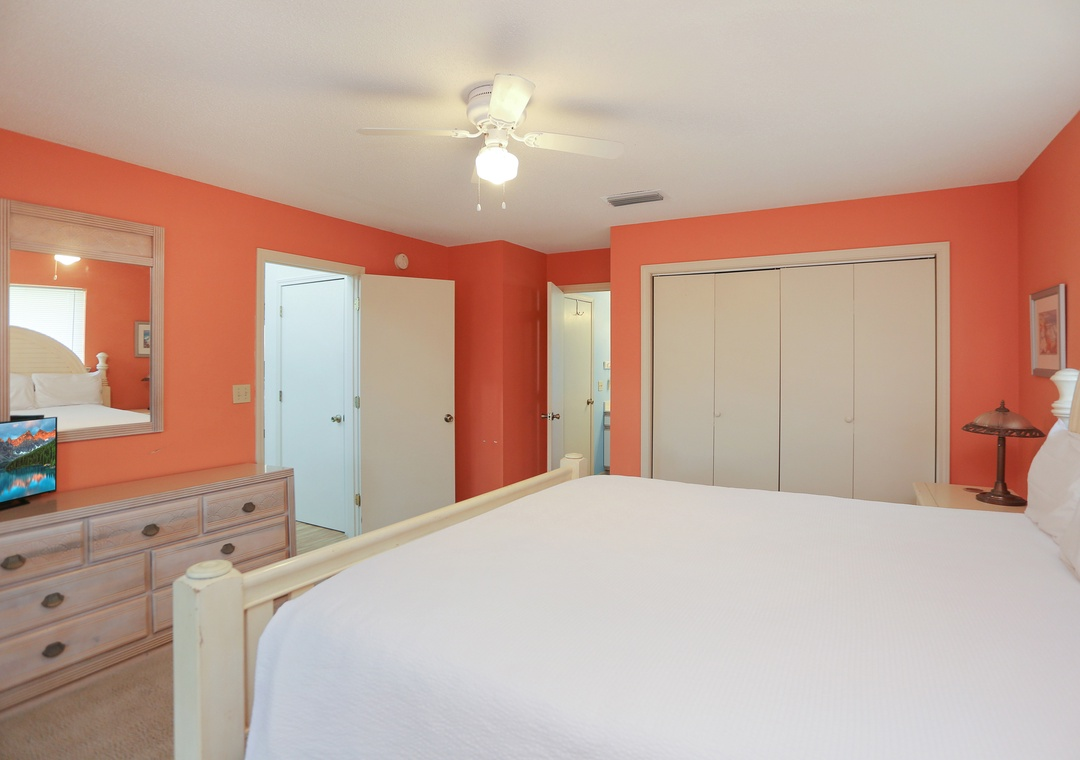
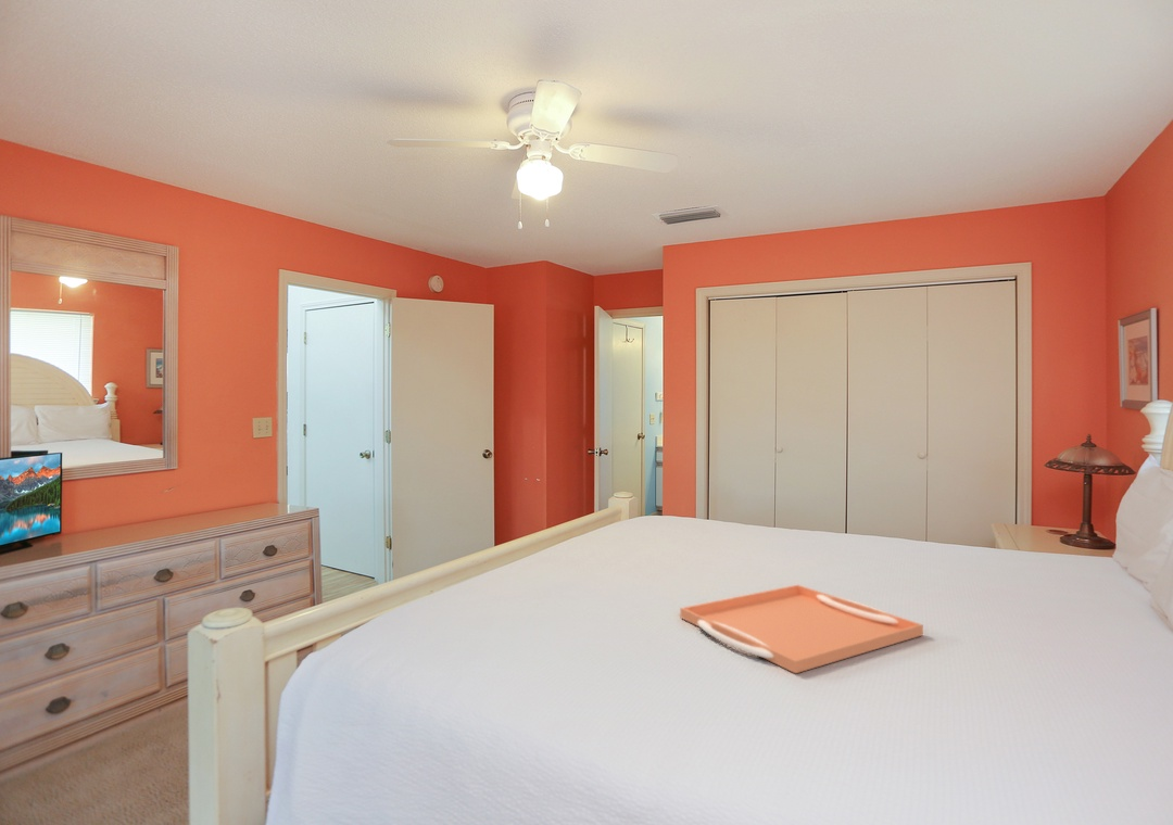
+ serving tray [679,584,924,674]
